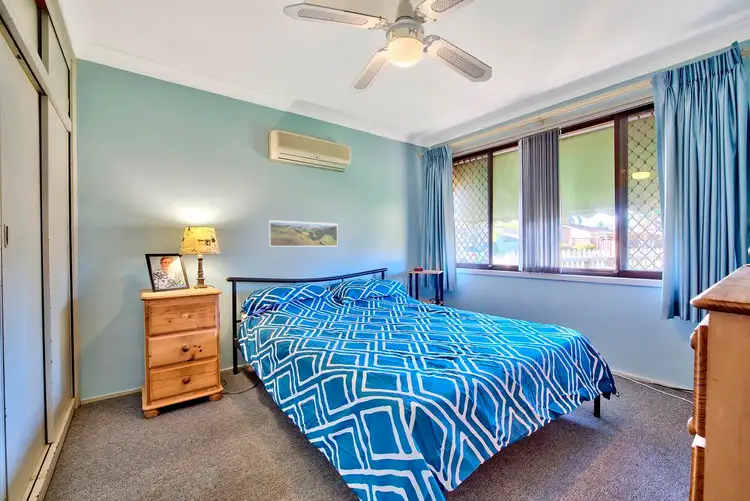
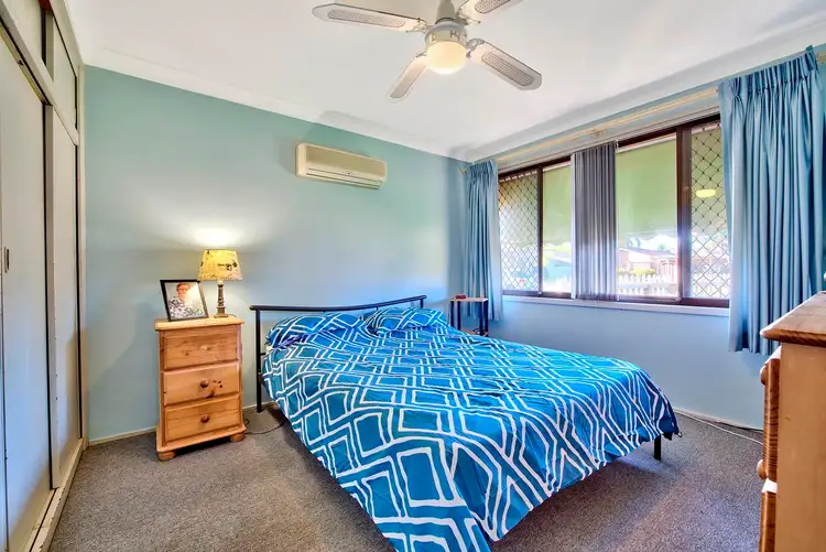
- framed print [268,219,339,247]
